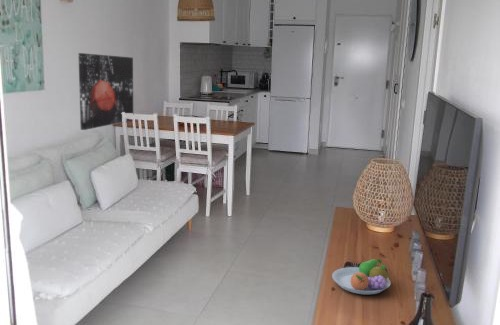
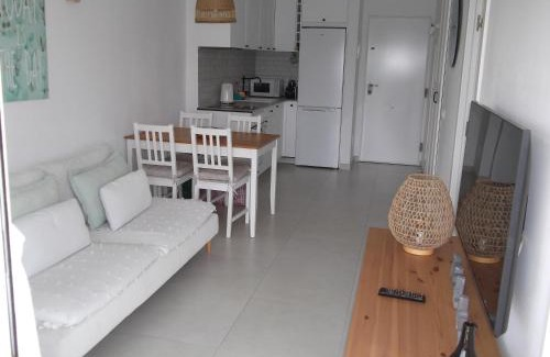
- fruit bowl [331,258,392,295]
- wall art [77,52,134,131]
